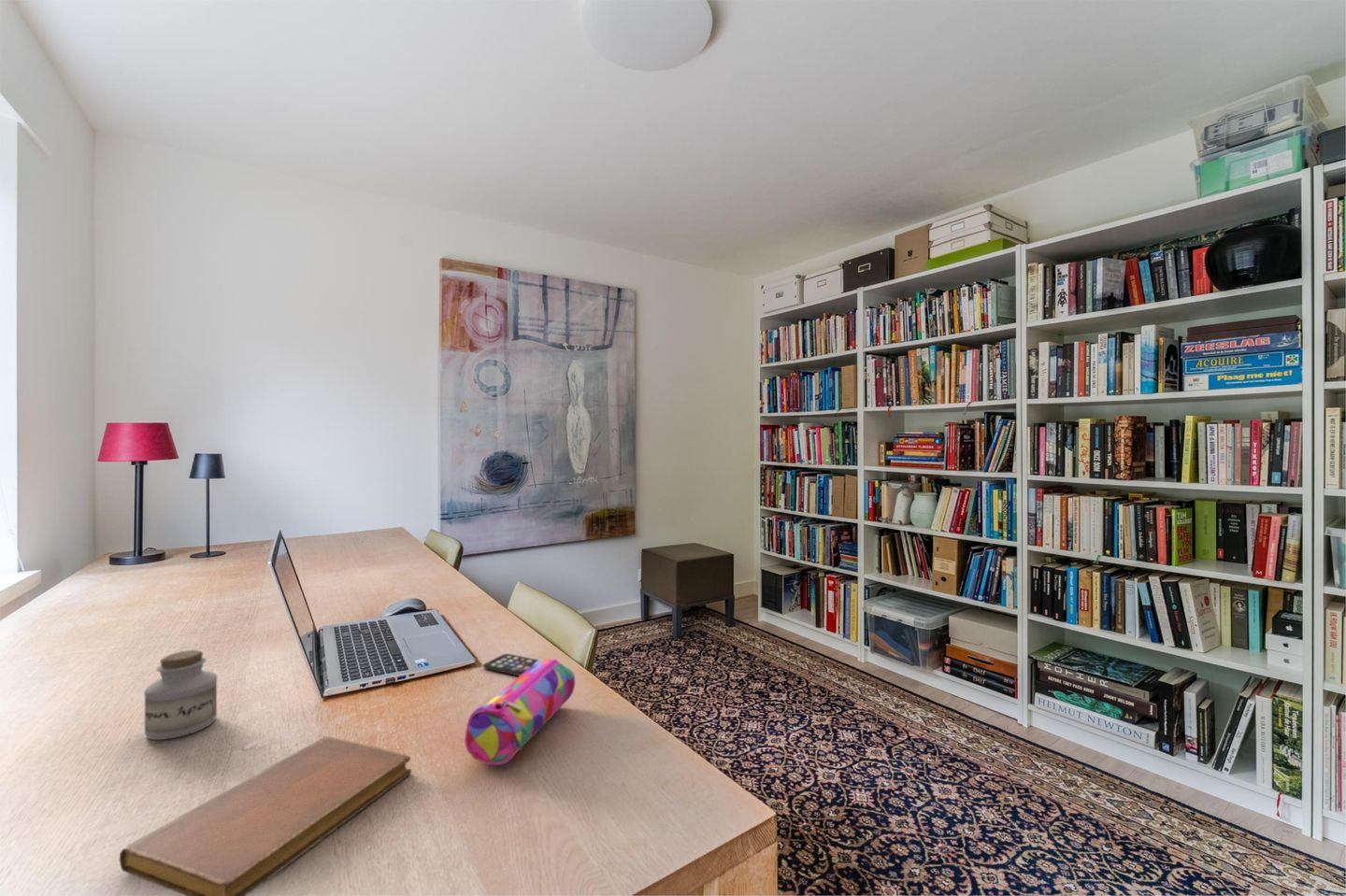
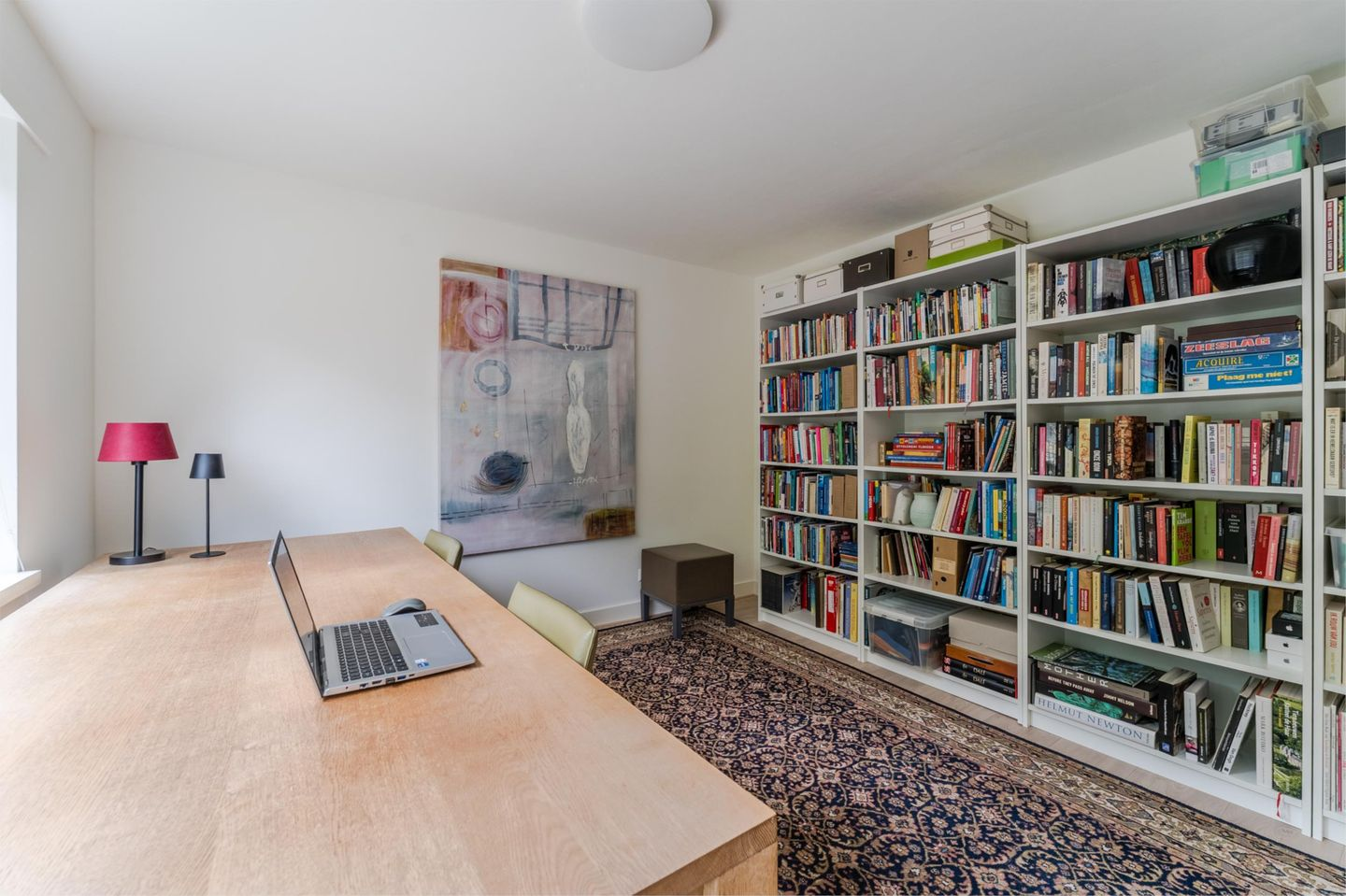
- smartphone [482,653,538,676]
- pencil case [464,658,576,766]
- jar [143,649,218,741]
- notebook [119,736,412,896]
